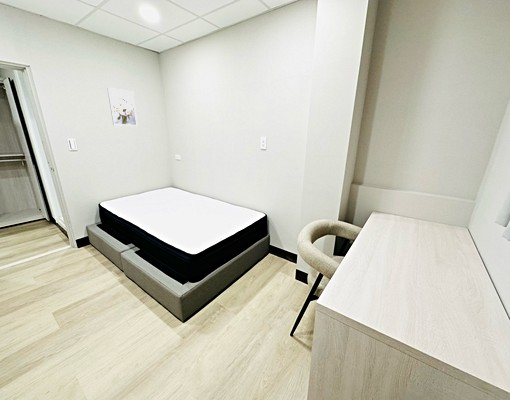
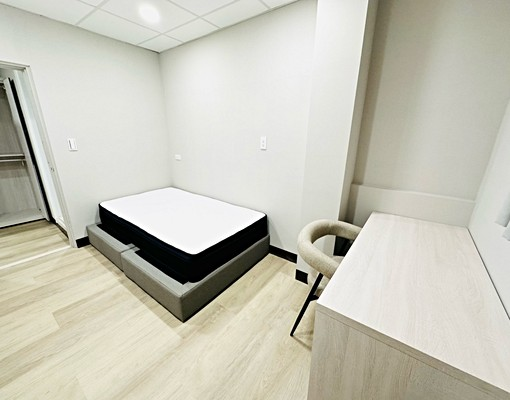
- wall art [106,87,139,127]
